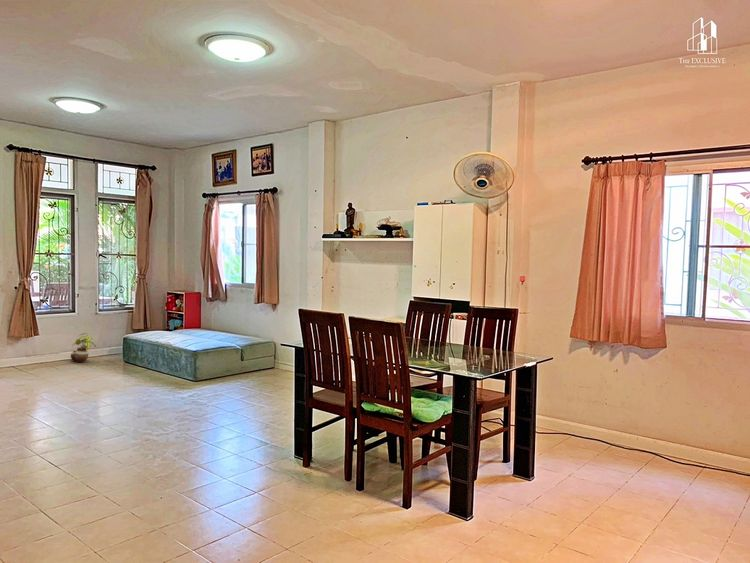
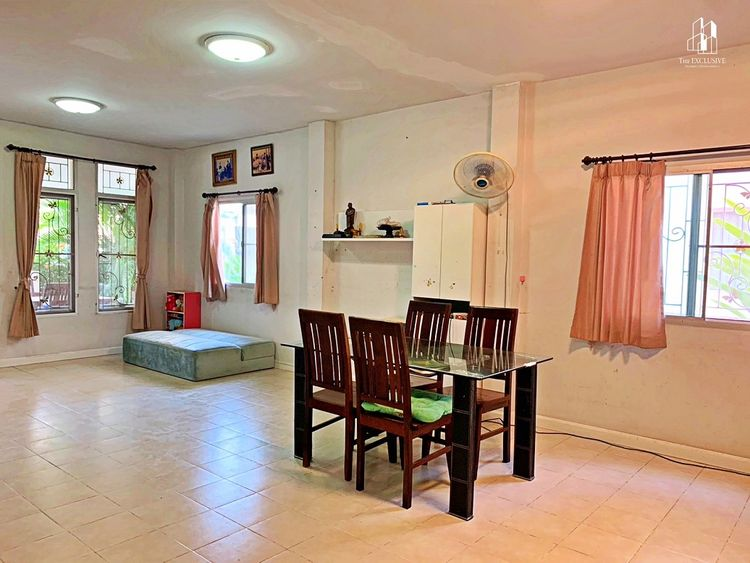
- potted plant [70,332,98,363]
